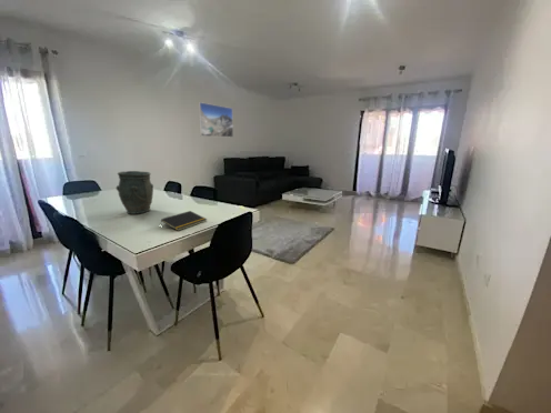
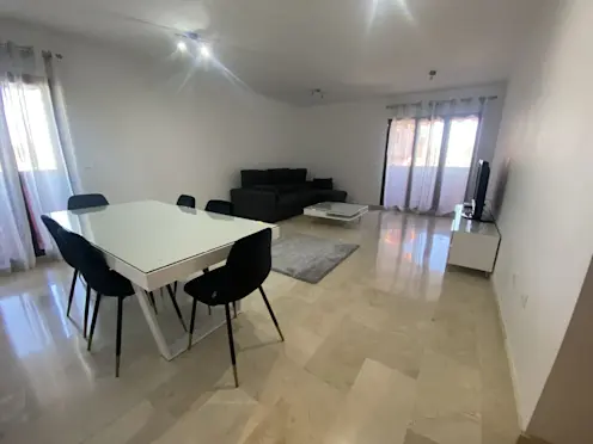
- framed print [198,101,234,139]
- notepad [160,210,208,232]
- vase [116,170,154,215]
